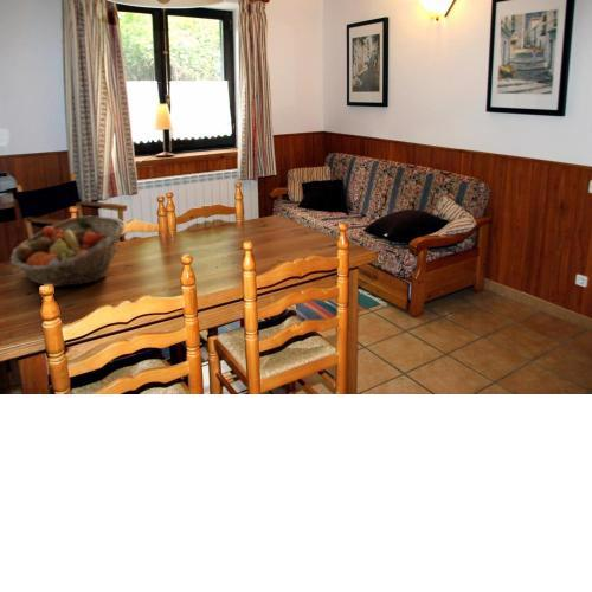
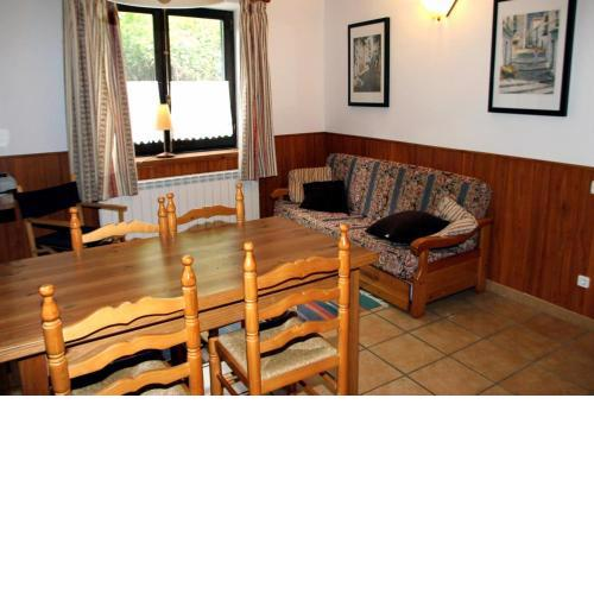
- fruit basket [9,215,126,288]
